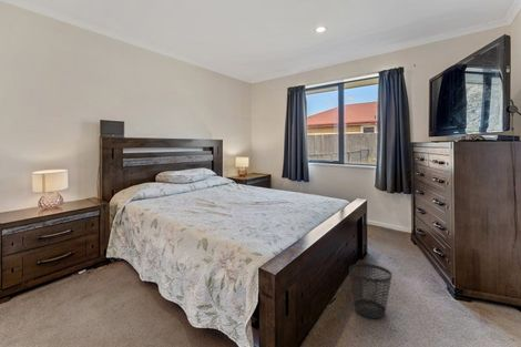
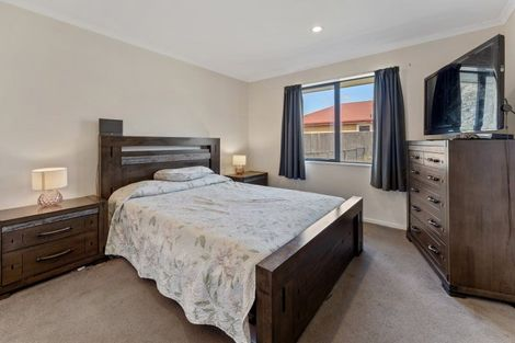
- wastebasket [348,263,392,319]
